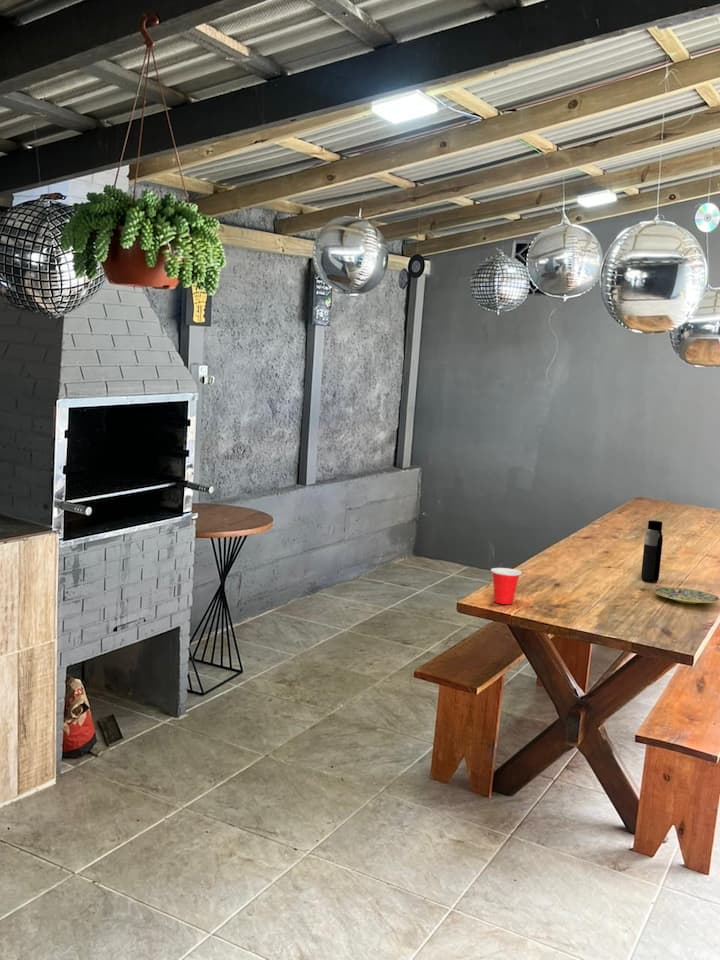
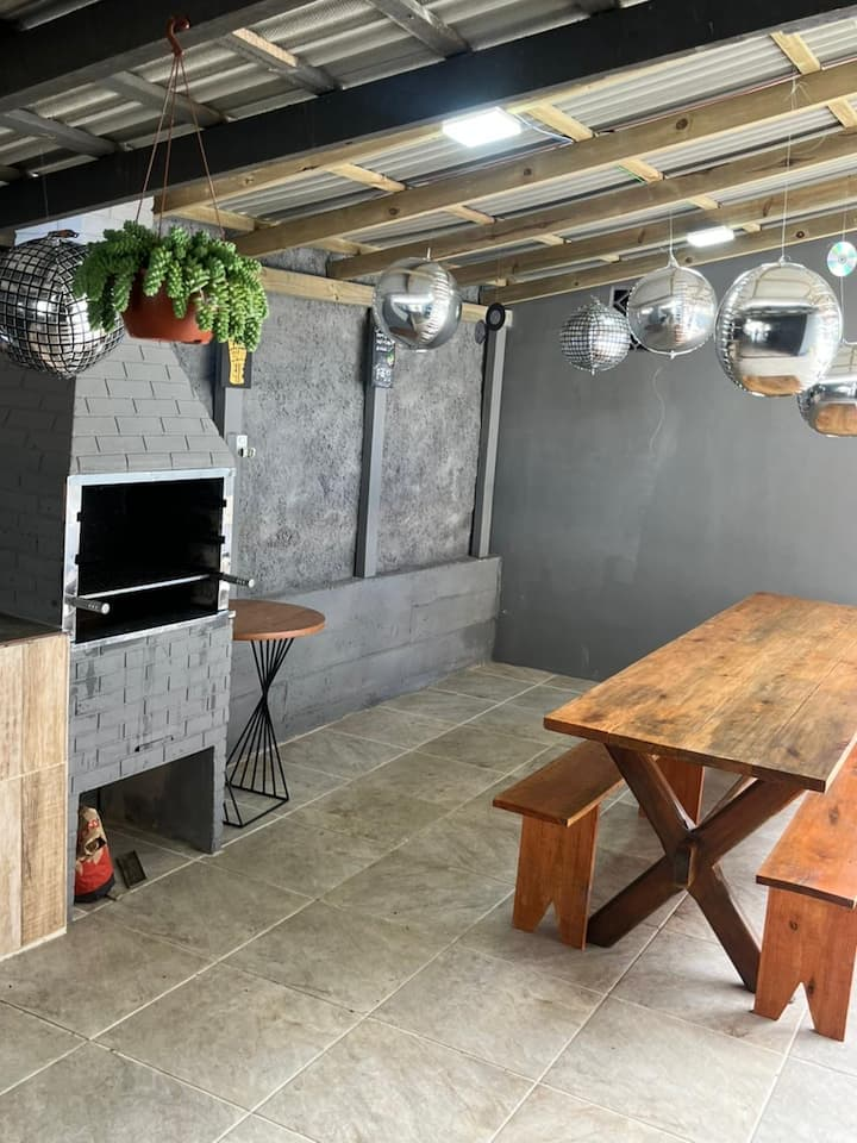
- plate [652,587,720,605]
- cup [490,567,523,605]
- water bottle [640,520,664,584]
